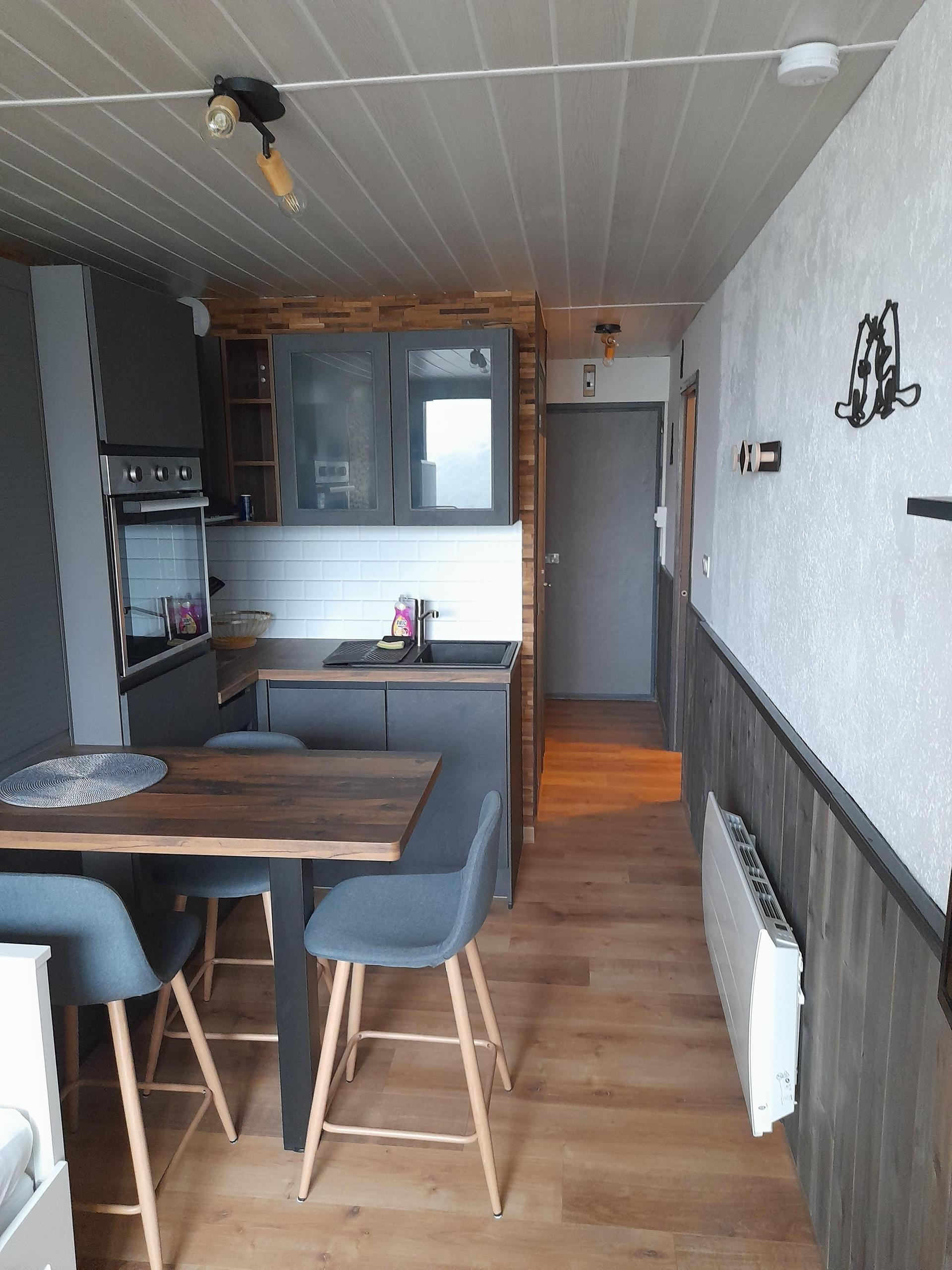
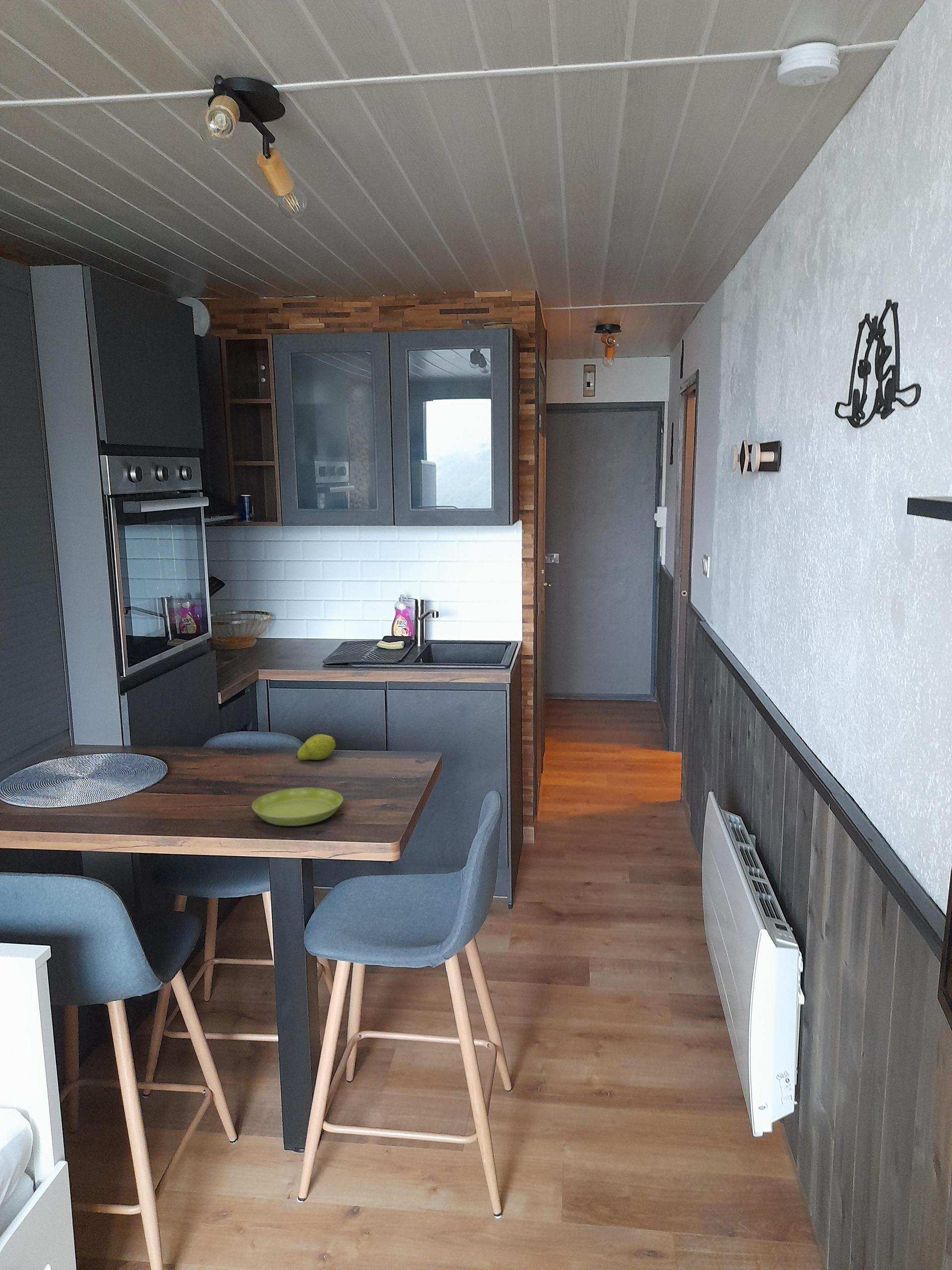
+ saucer [251,787,344,826]
+ fruit [296,734,336,761]
